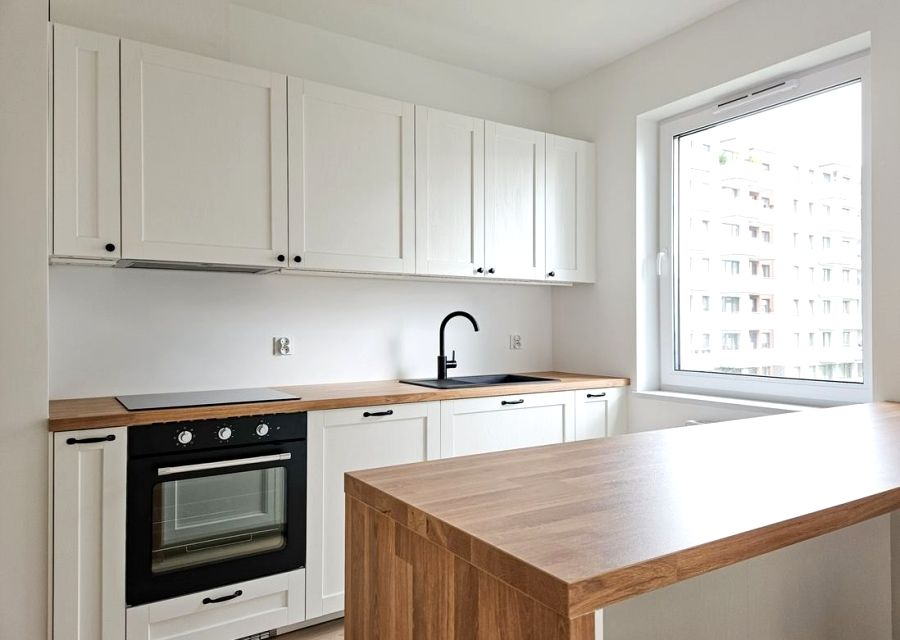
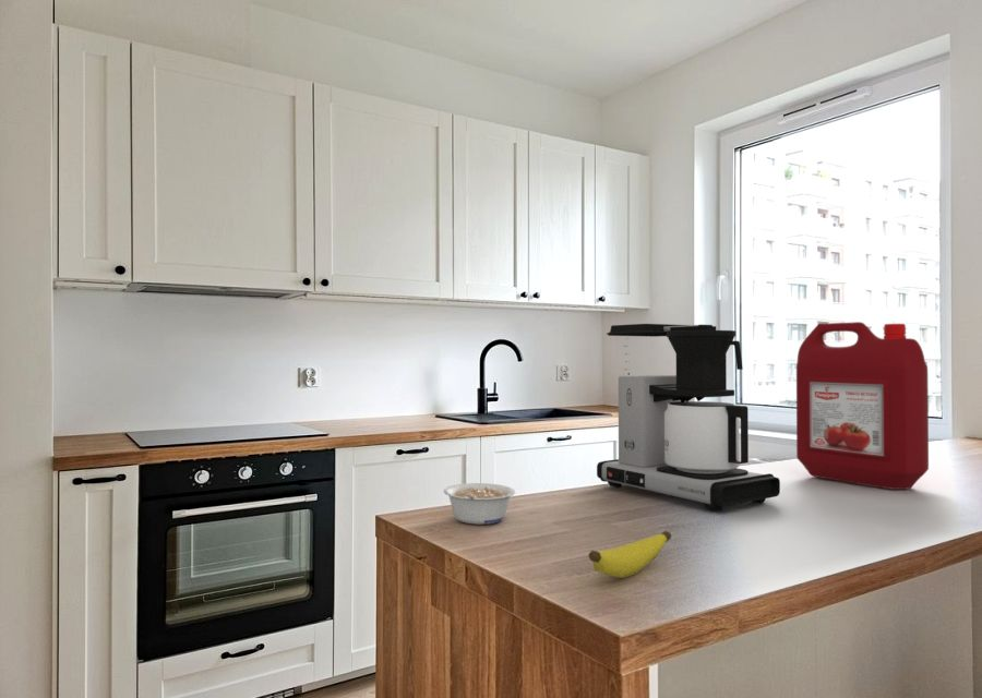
+ banana [587,530,673,579]
+ ketchup jug [795,321,930,491]
+ coffee maker [596,323,781,513]
+ legume [443,482,516,526]
